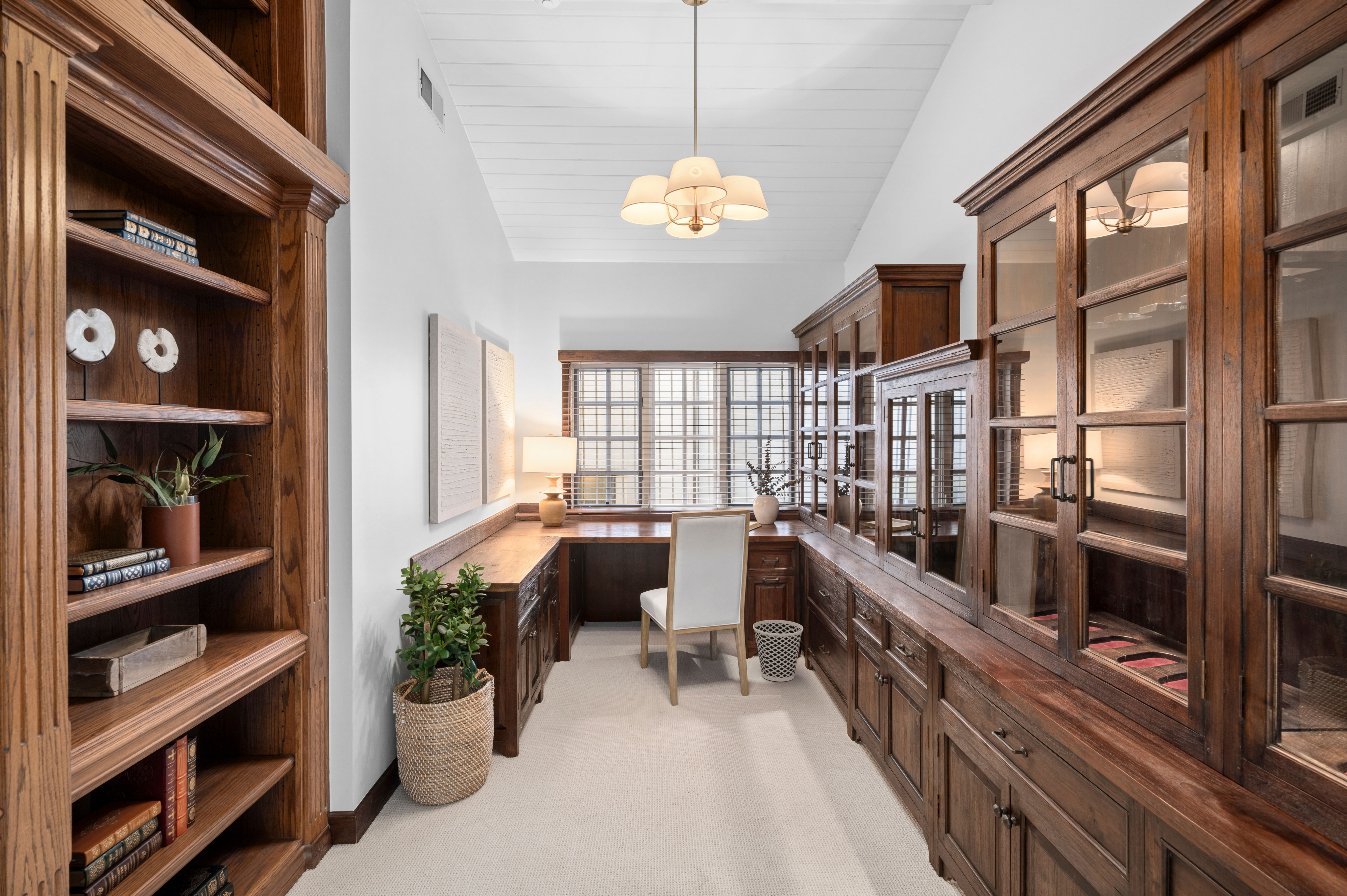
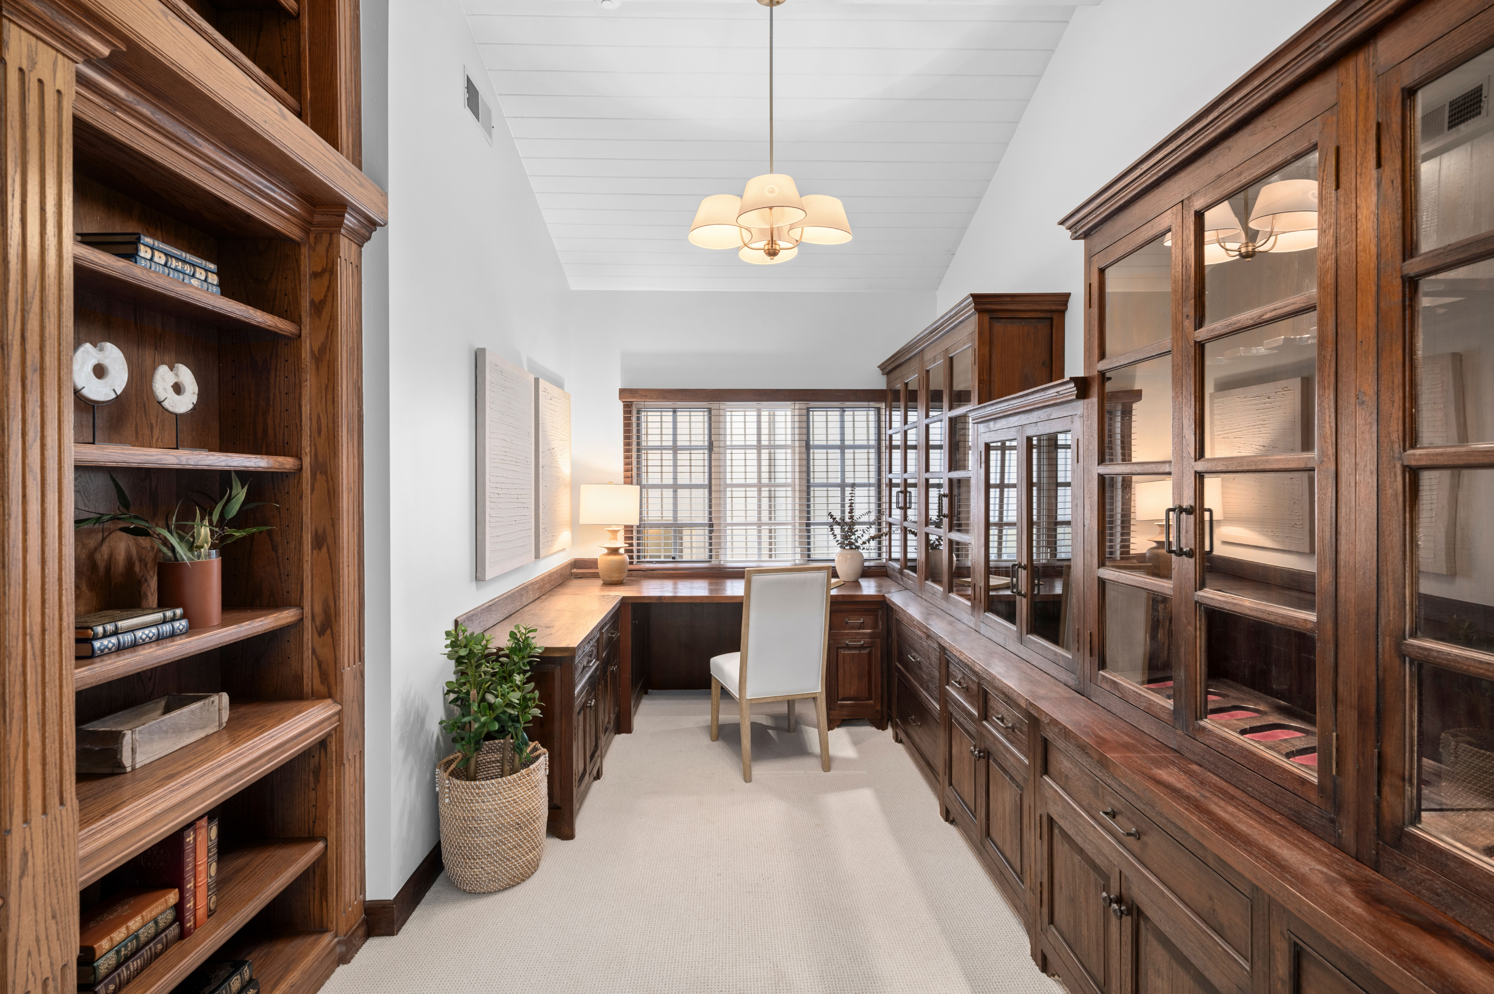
- wastebasket [753,620,804,682]
